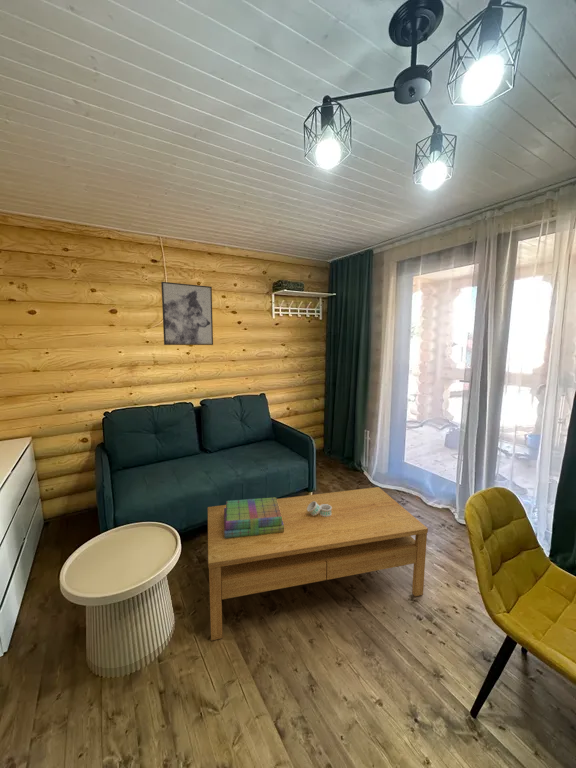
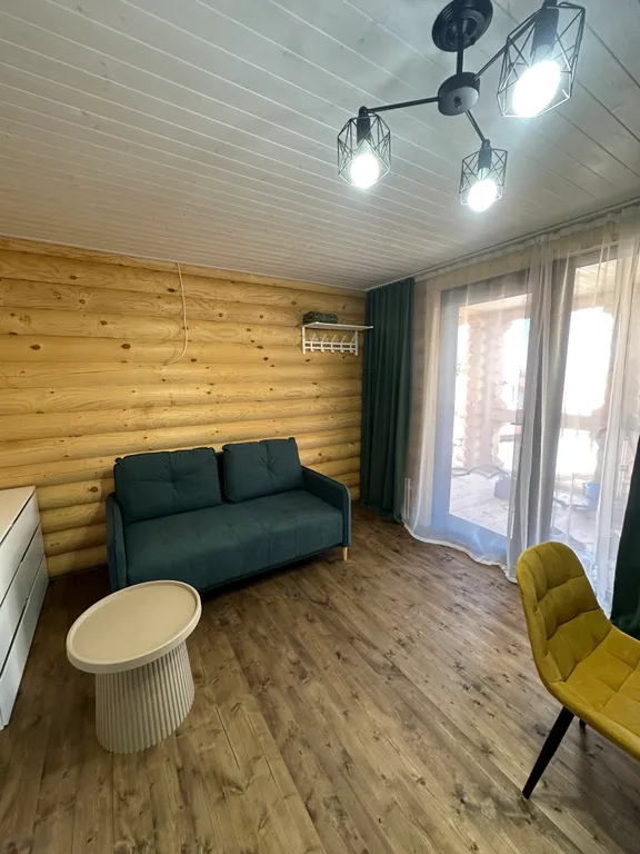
- napkin ring [307,501,332,517]
- wall art [160,281,214,346]
- stack of books [224,496,284,538]
- coffee table [207,486,429,641]
